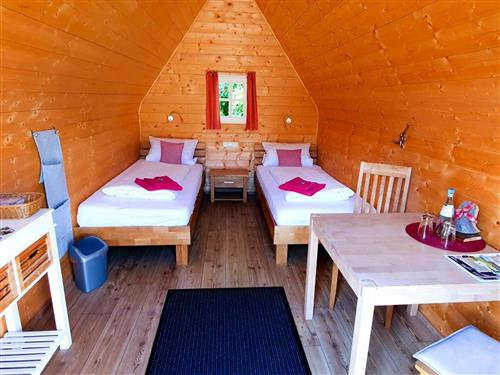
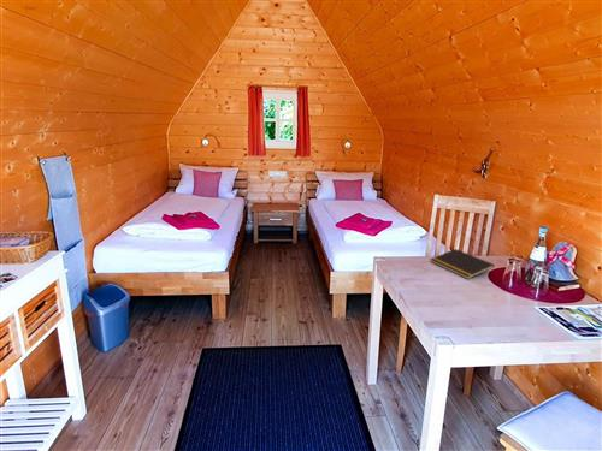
+ notepad [430,248,496,280]
